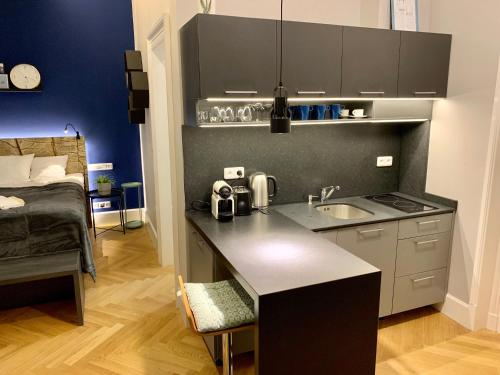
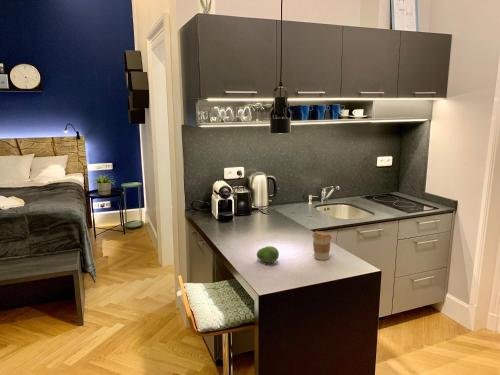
+ coffee cup [312,230,333,261]
+ fruit [256,245,280,264]
